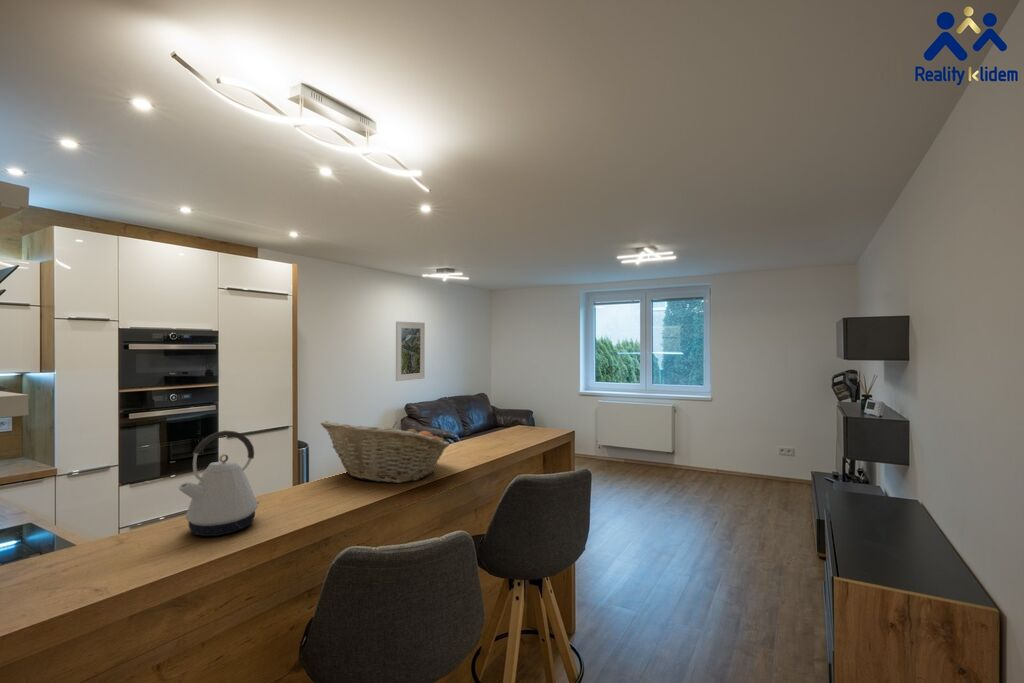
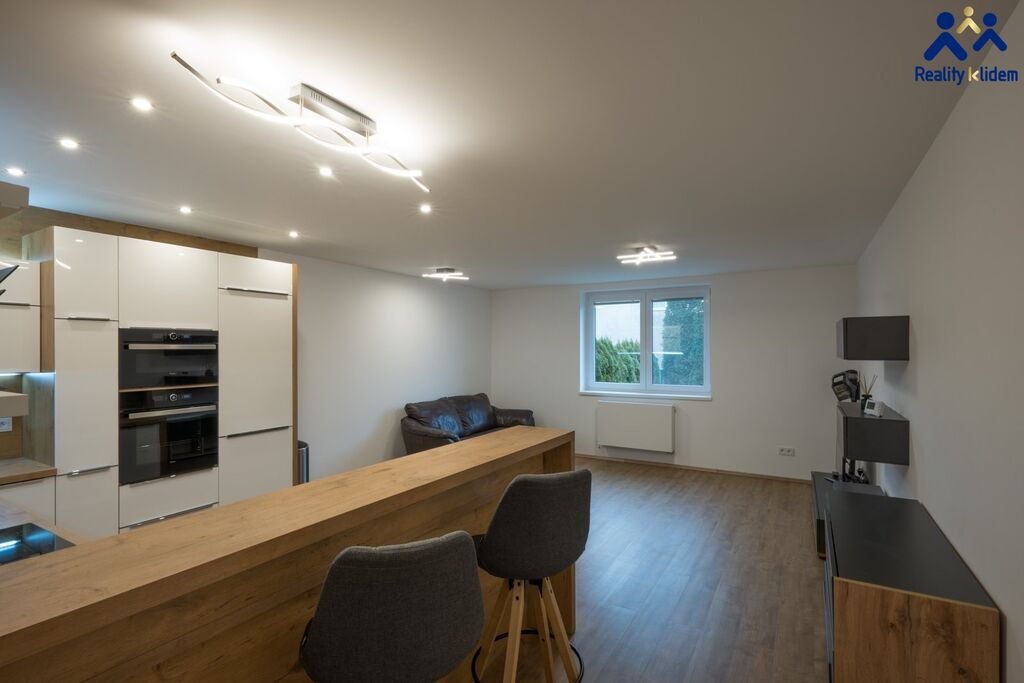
- kettle [177,430,260,537]
- fruit basket [320,420,450,484]
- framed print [395,320,426,382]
